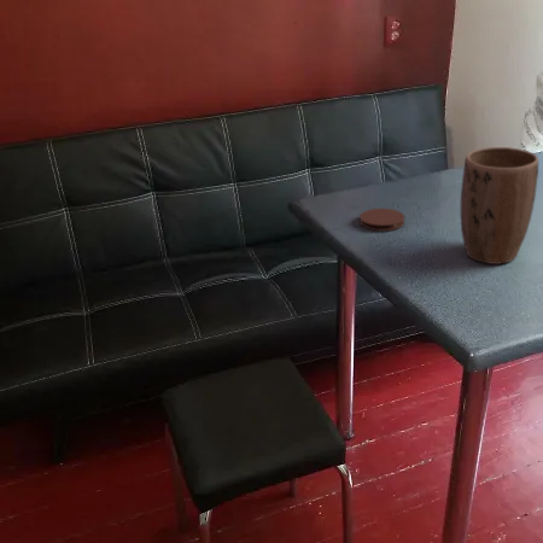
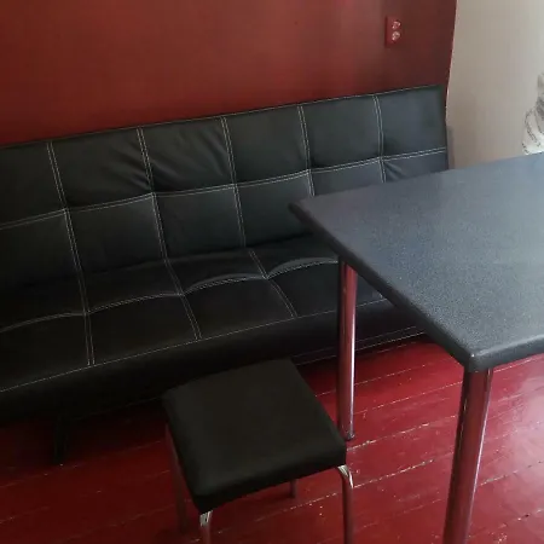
- plant pot [460,146,539,265]
- coaster [358,208,405,232]
